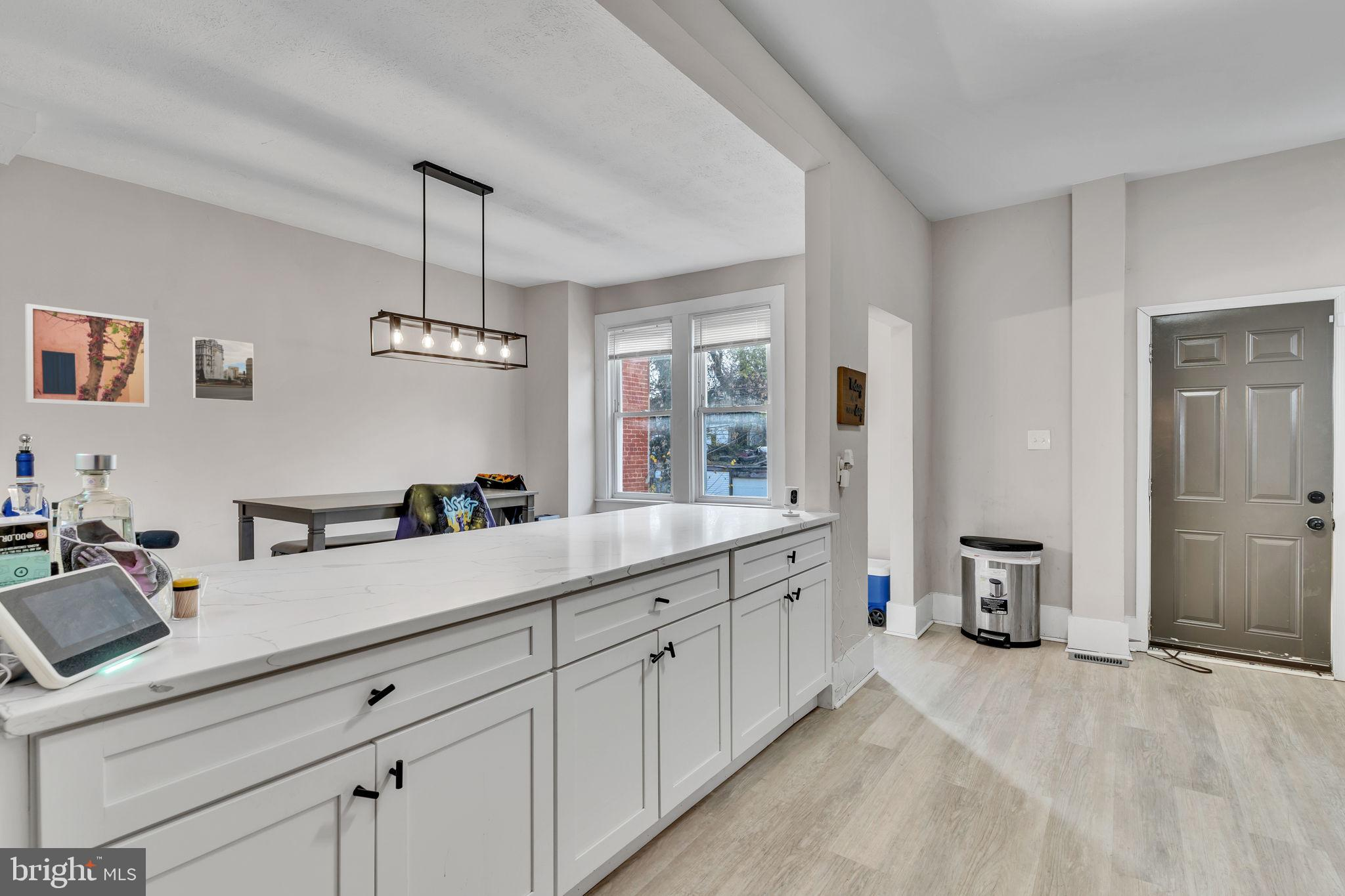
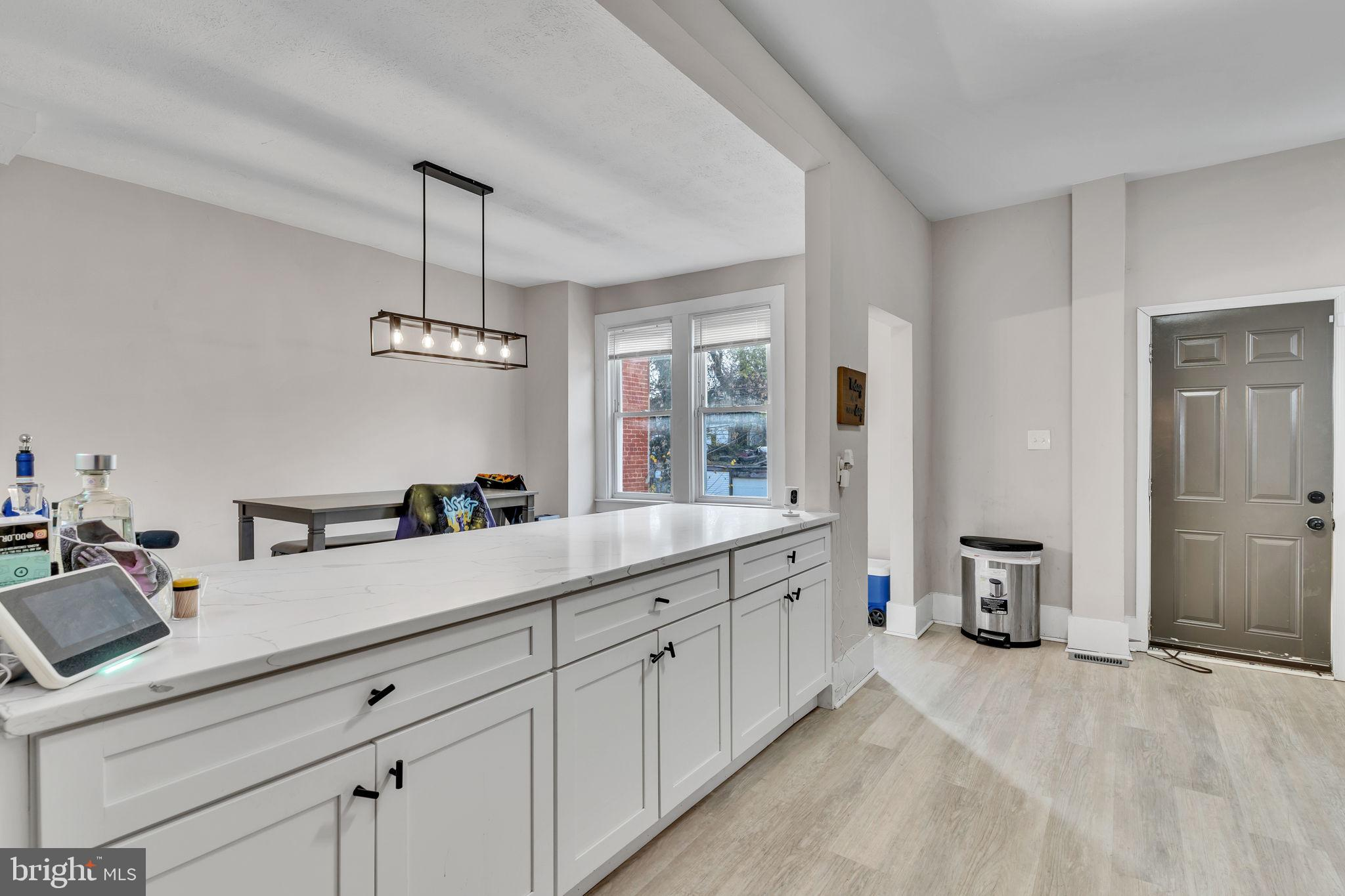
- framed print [192,336,254,402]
- wall art [24,303,150,408]
